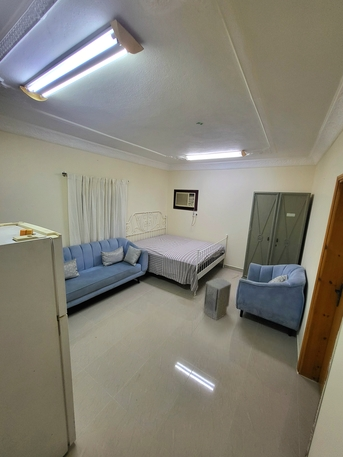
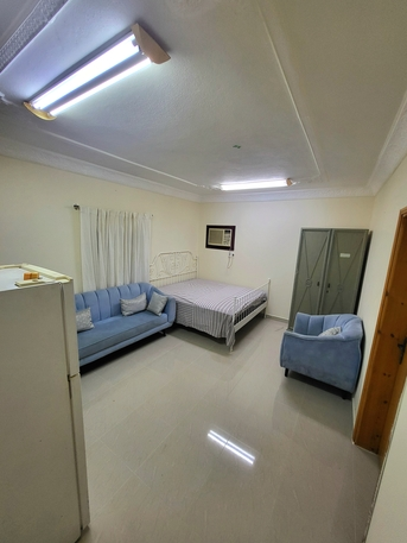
- air purifier [202,277,232,321]
